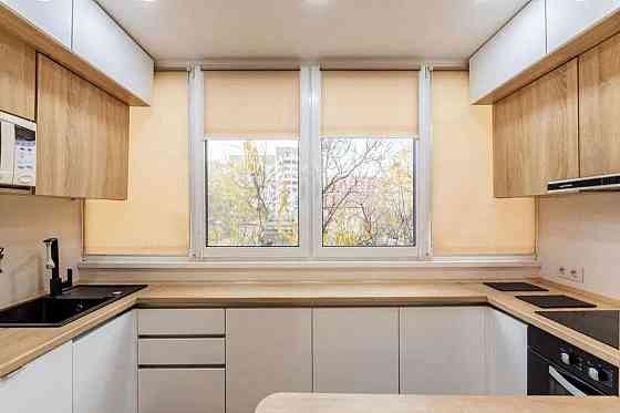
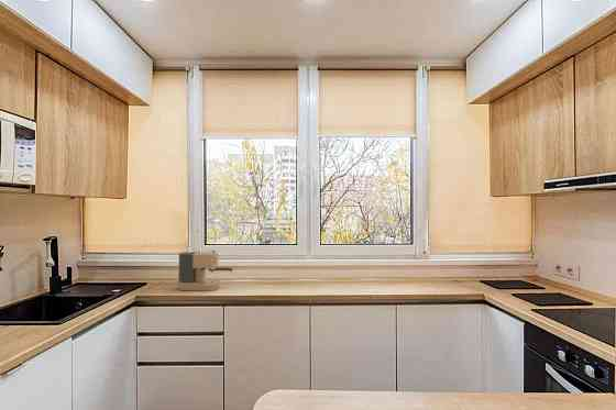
+ coffee maker [176,250,233,292]
